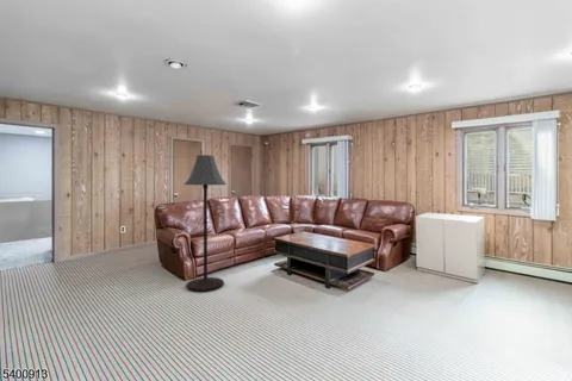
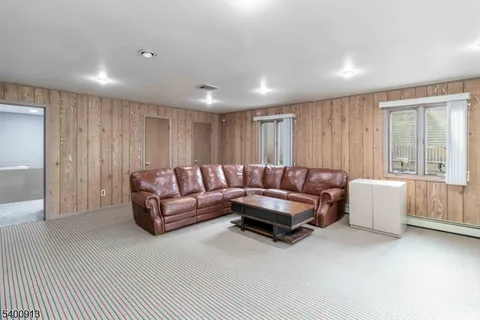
- floor lamp [184,154,228,293]
